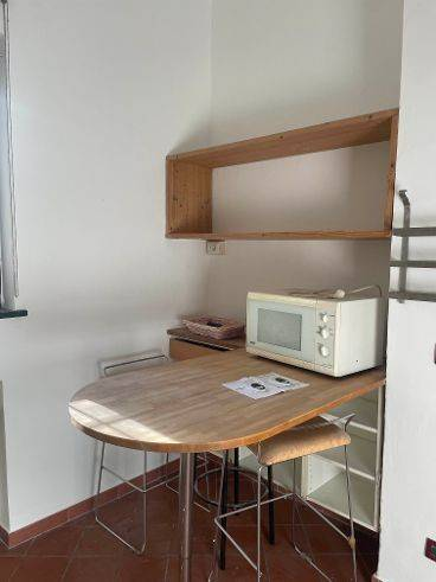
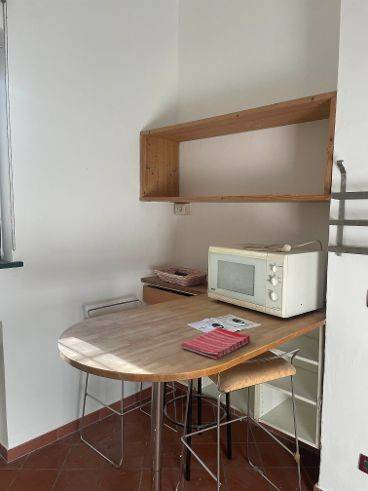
+ dish towel [179,327,251,360]
